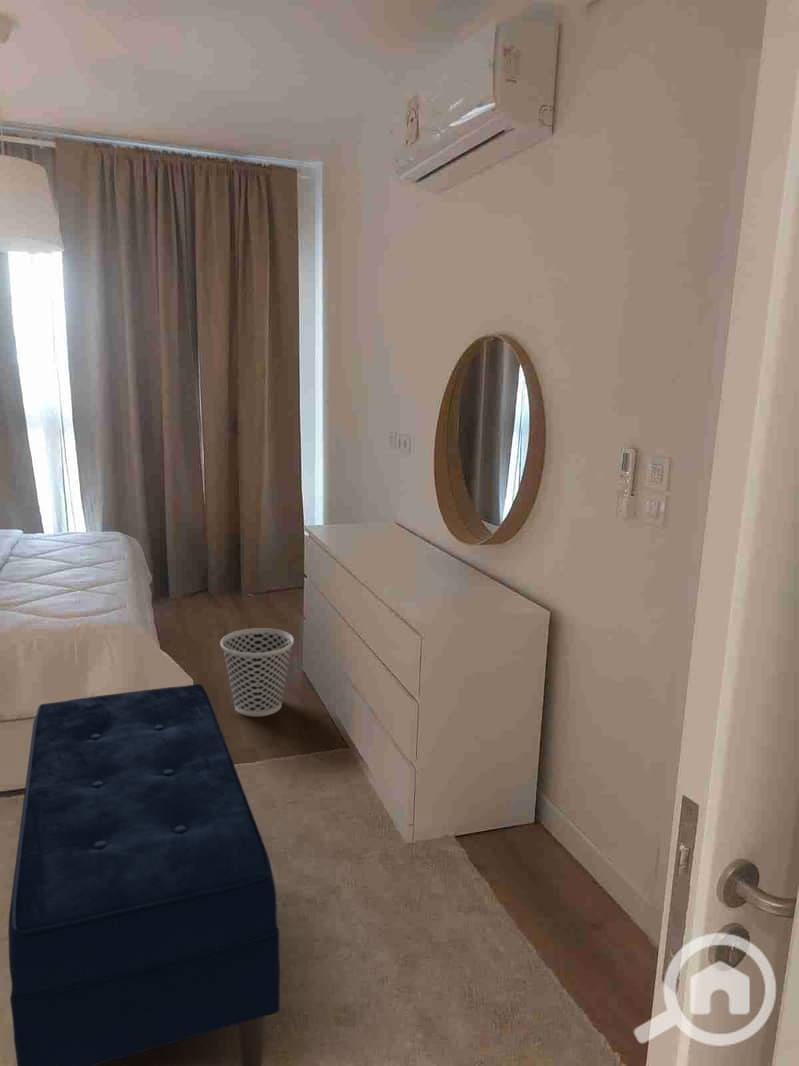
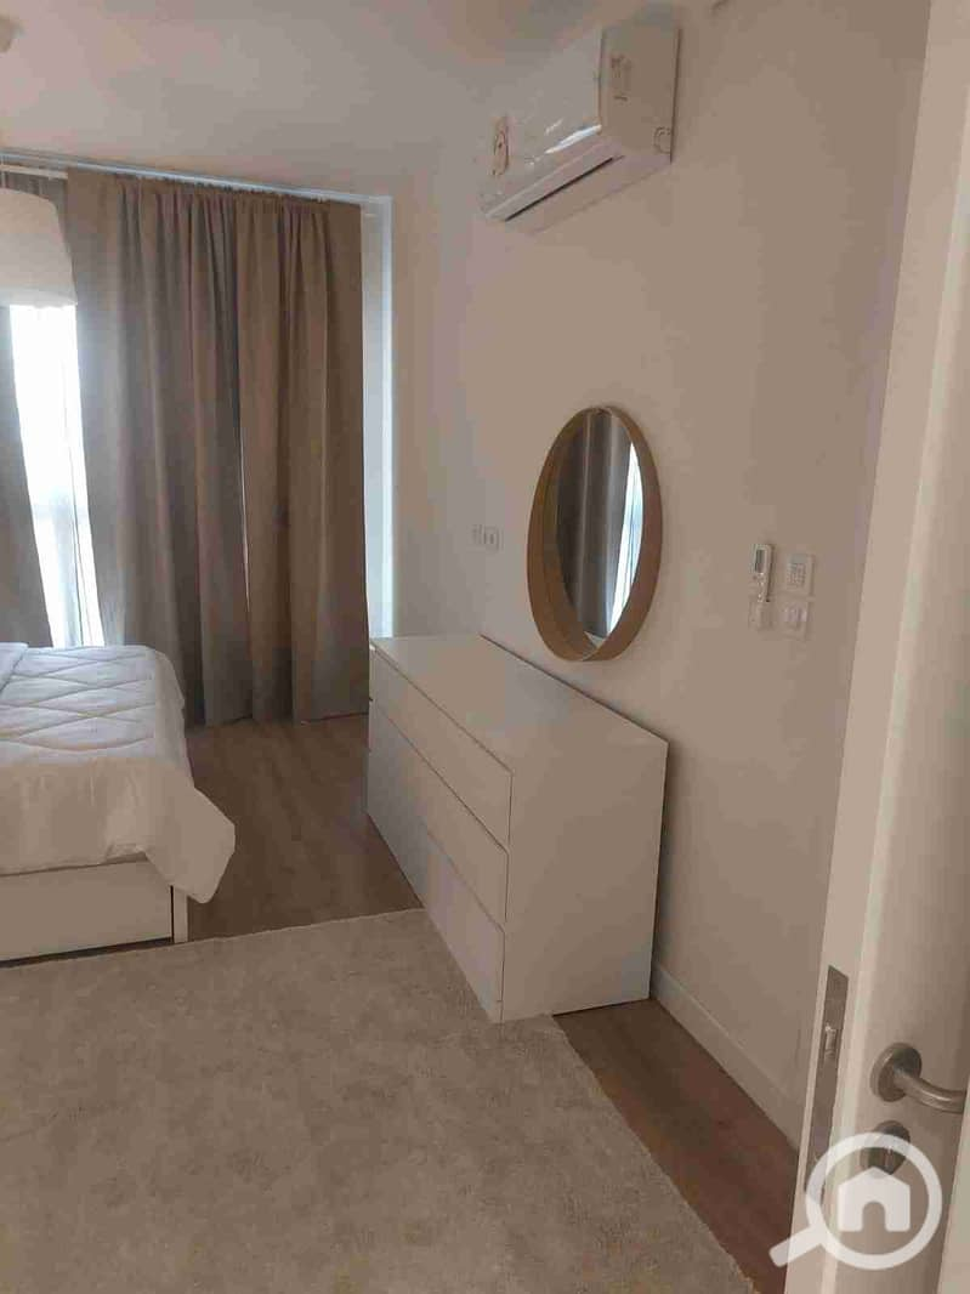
- wastebasket [220,627,295,717]
- bench [7,683,281,1066]
